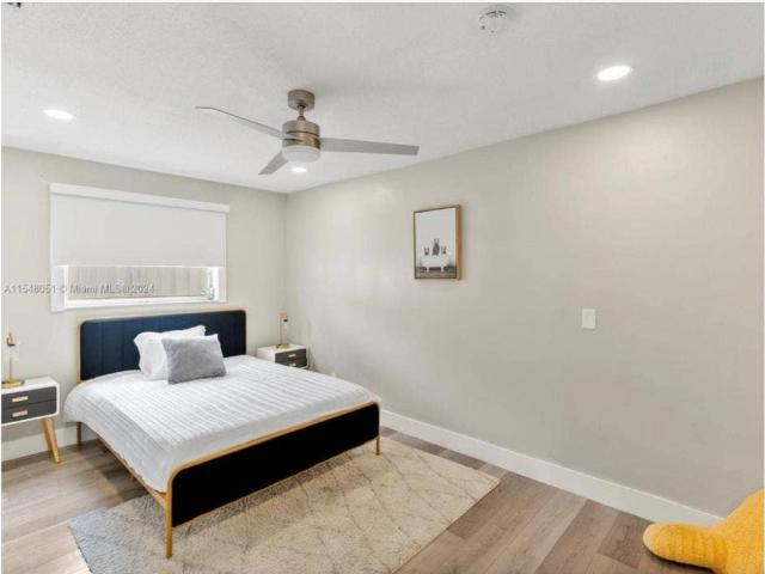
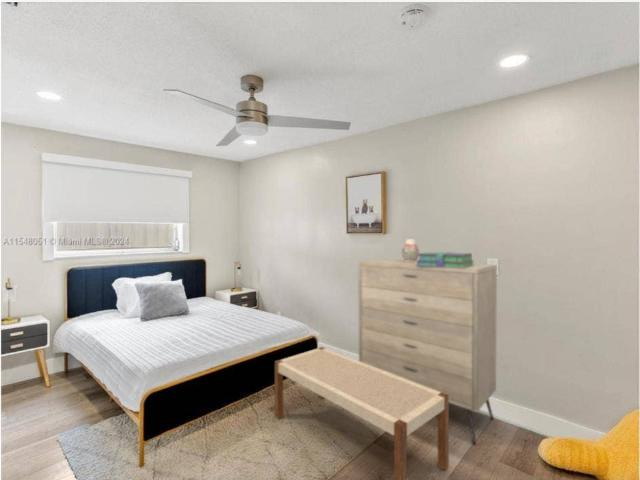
+ bench [274,346,450,480]
+ dresser [357,258,498,444]
+ stack of books [416,251,474,268]
+ vase [401,238,420,262]
